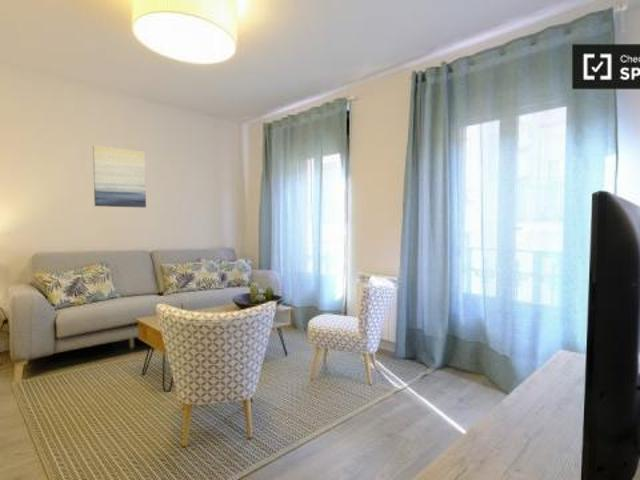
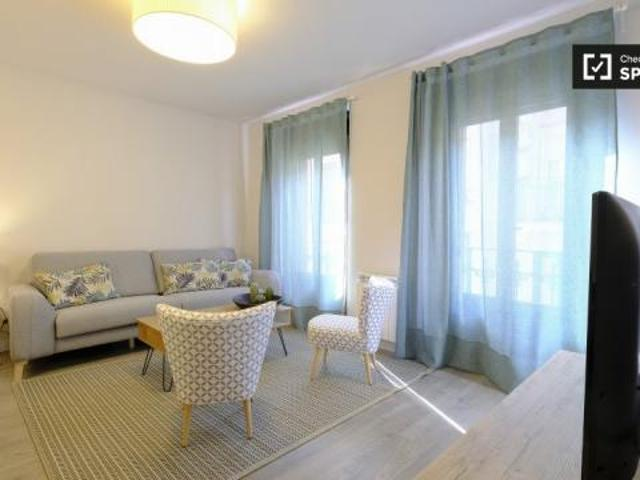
- wall art [92,144,147,209]
